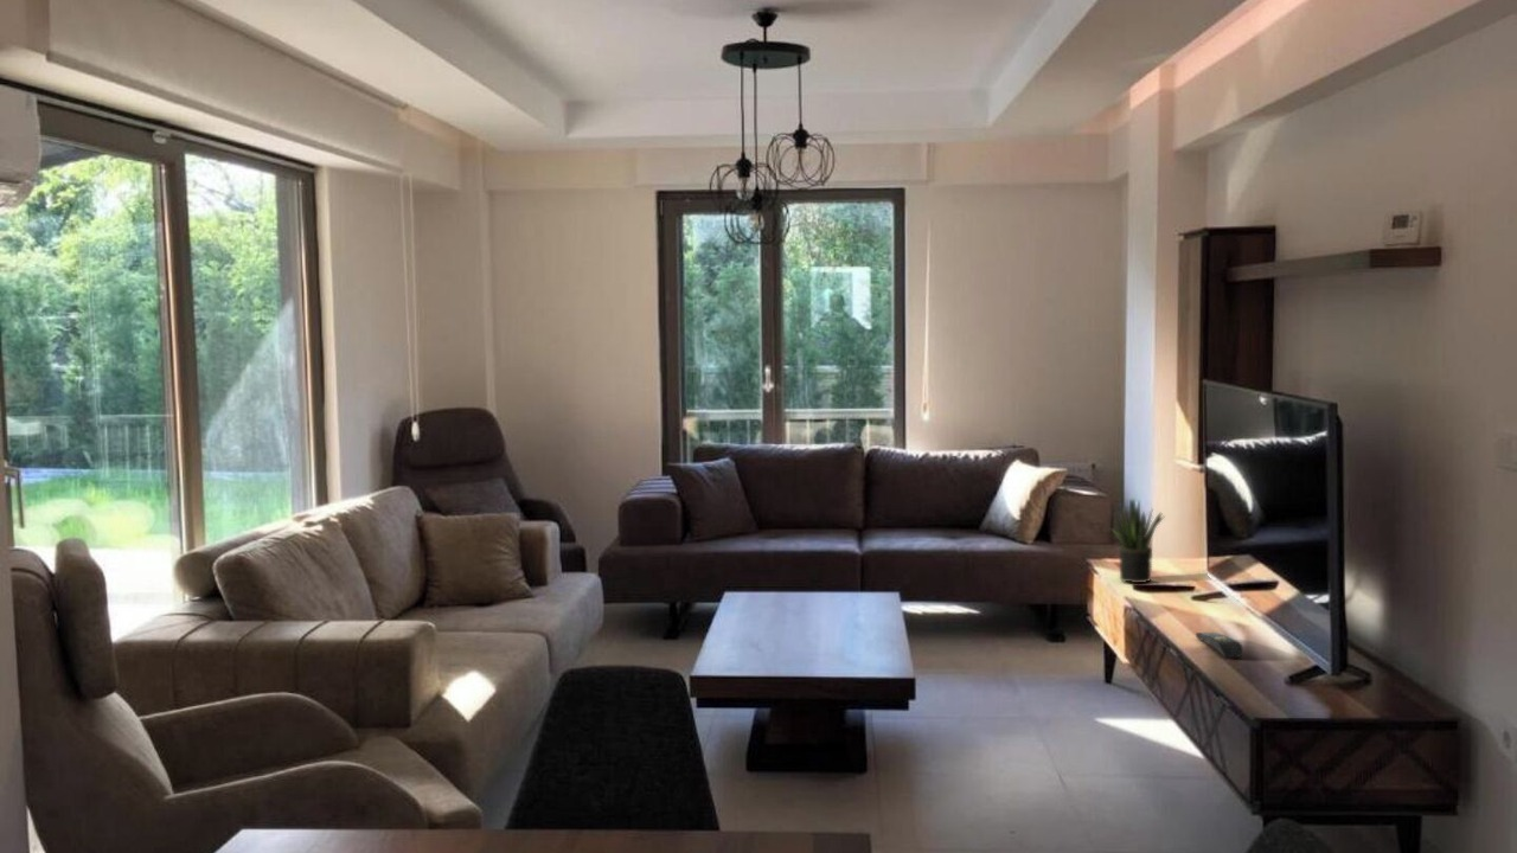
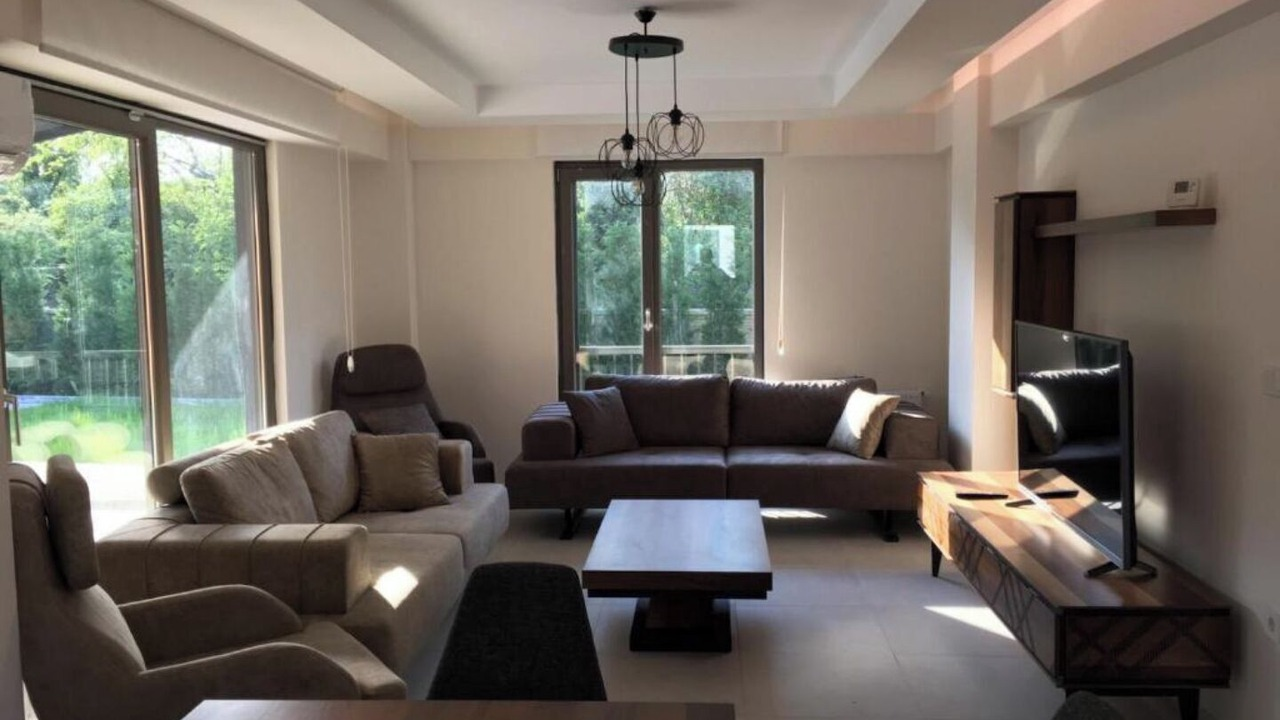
- potted plant [1110,496,1166,584]
- remote control [1195,631,1243,658]
